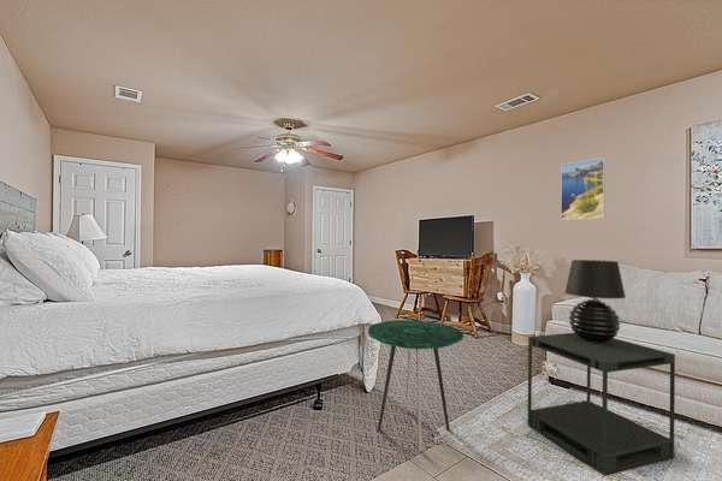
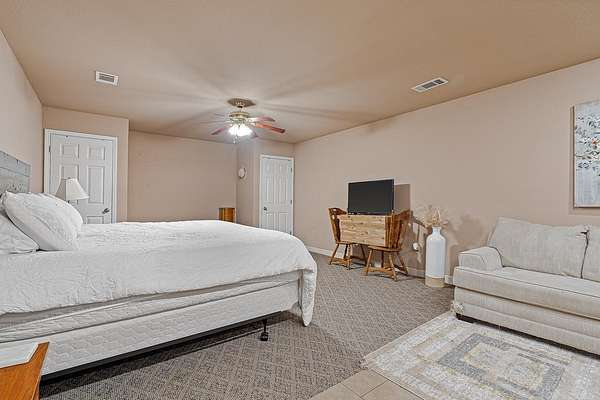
- side table [527,332,676,477]
- table lamp [564,259,627,344]
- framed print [560,156,606,221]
- side table [366,319,464,452]
